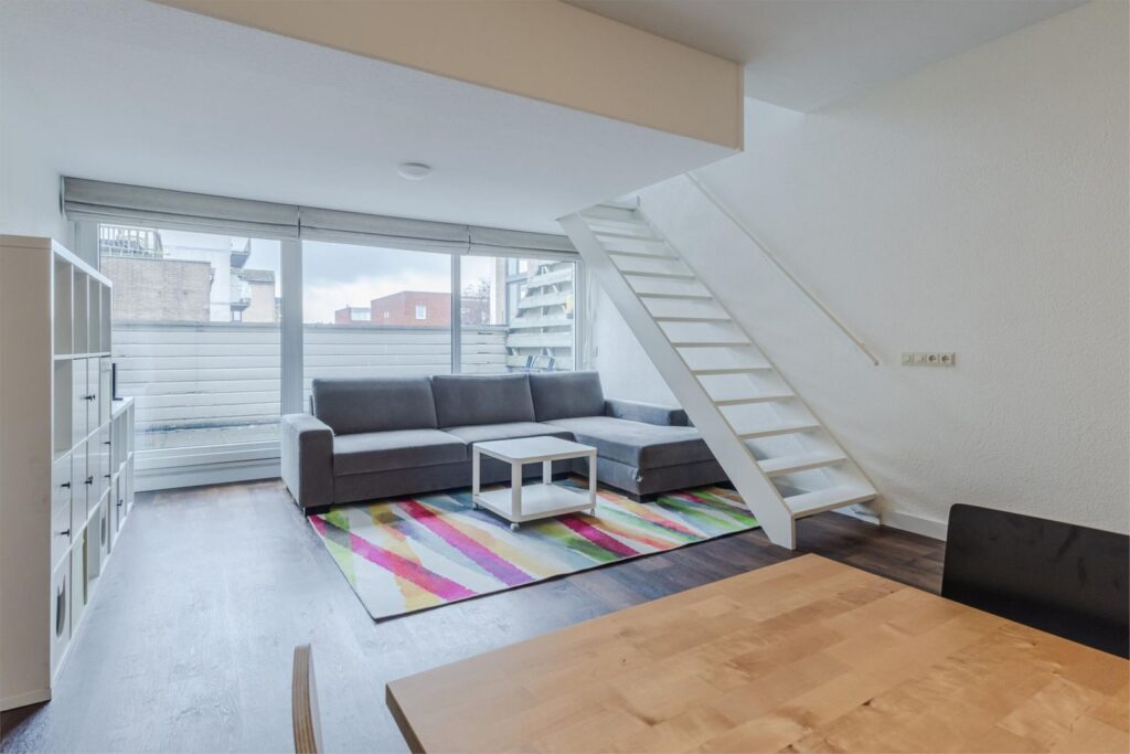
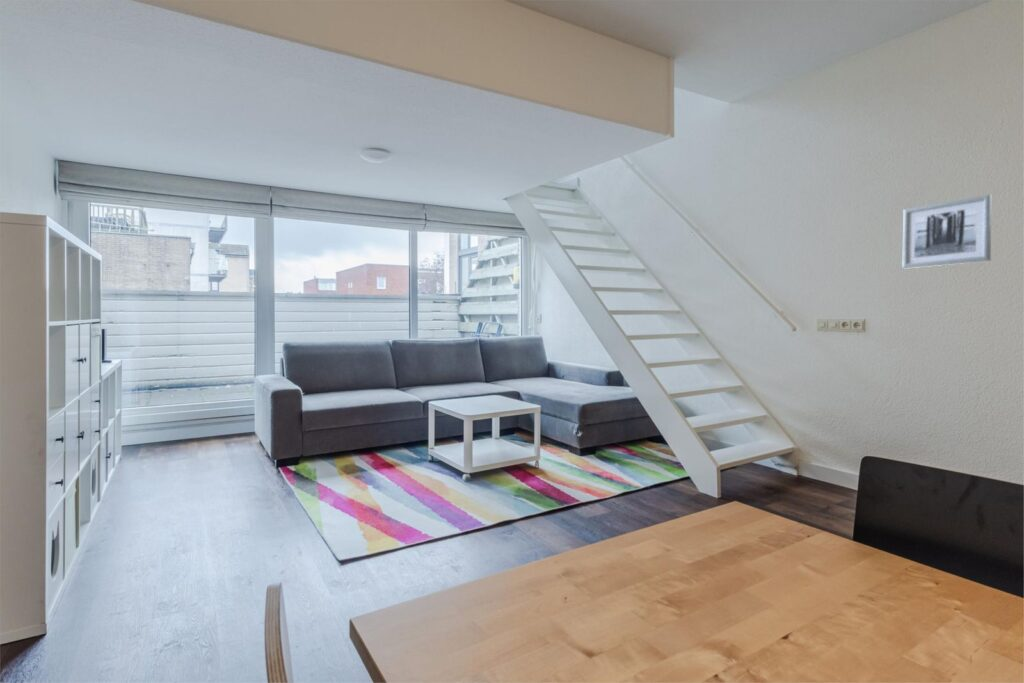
+ wall art [901,194,993,269]
